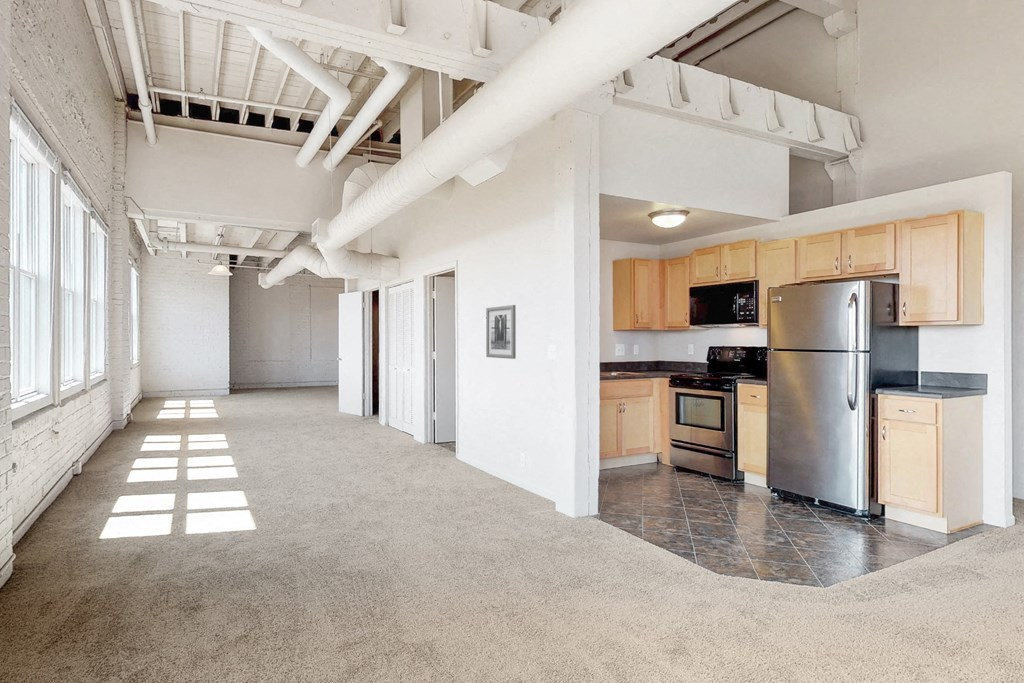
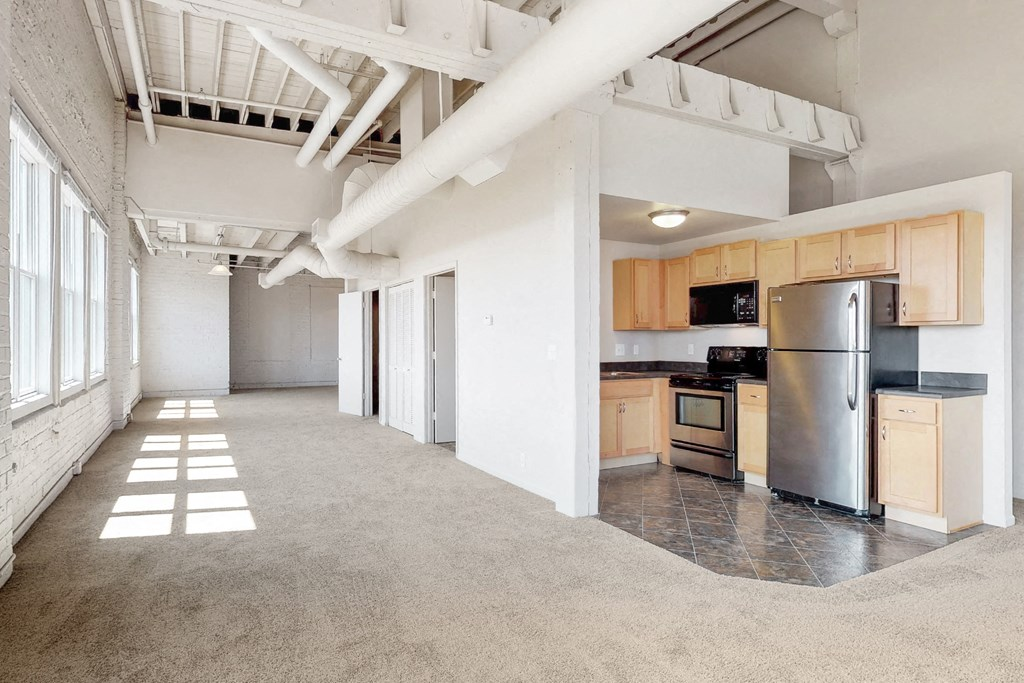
- wall art [485,304,517,360]
